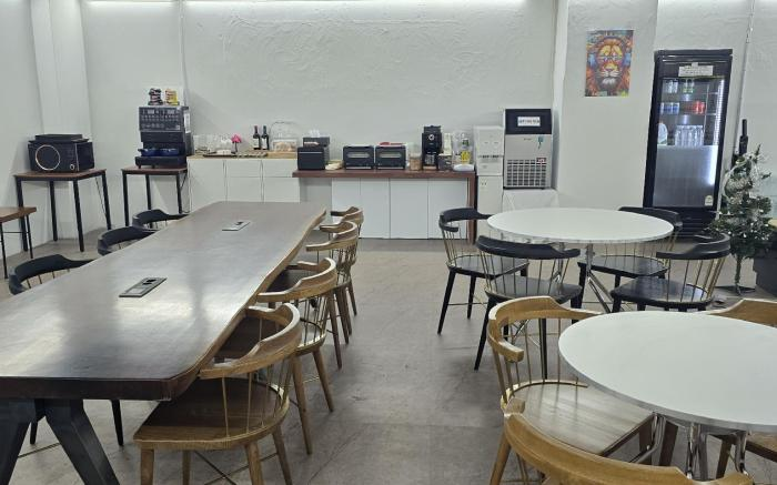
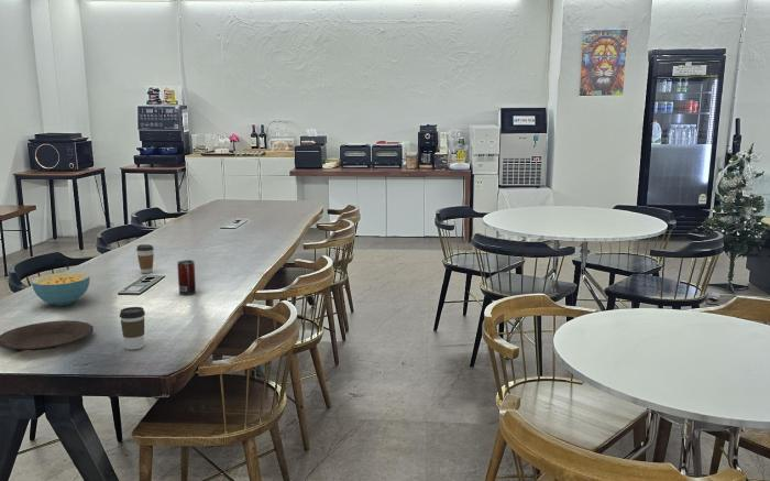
+ cereal bowl [31,272,91,307]
+ coffee cup [119,306,146,351]
+ beverage can [176,259,197,296]
+ plate [0,319,95,352]
+ coffee cup [135,243,155,274]
